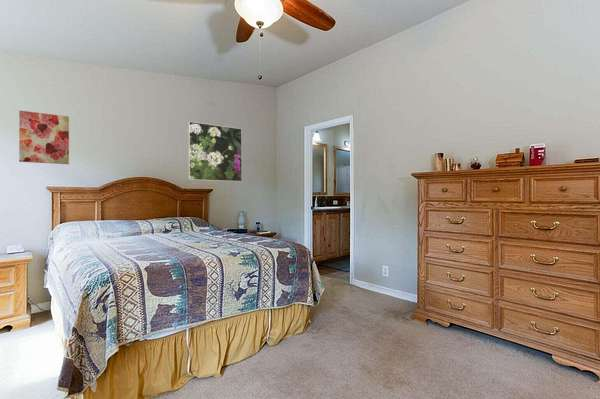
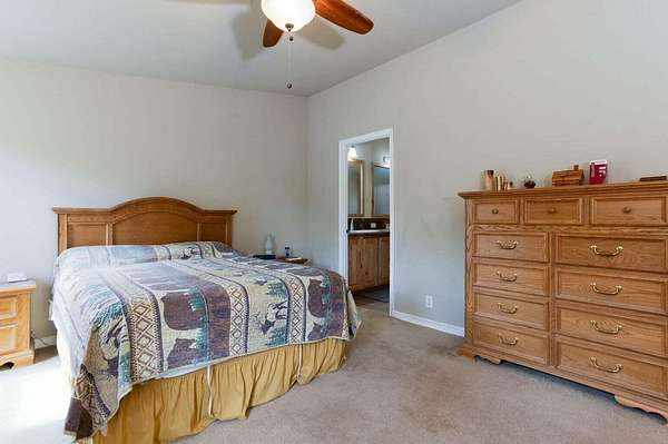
- wall art [18,109,70,165]
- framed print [187,121,243,183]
